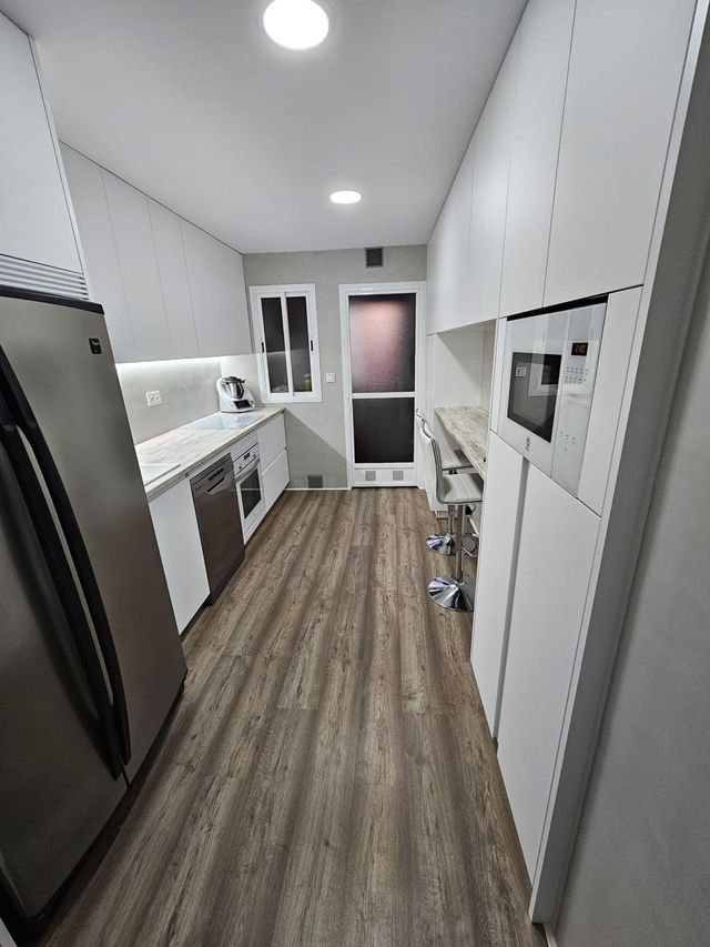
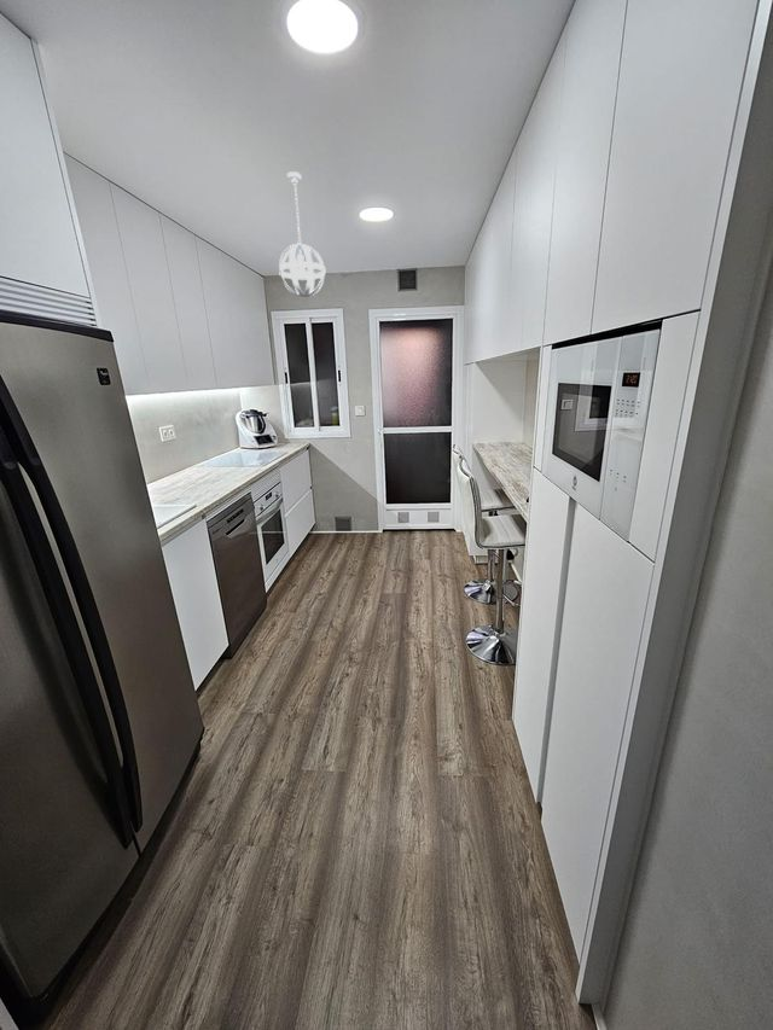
+ pendant light [278,170,327,298]
